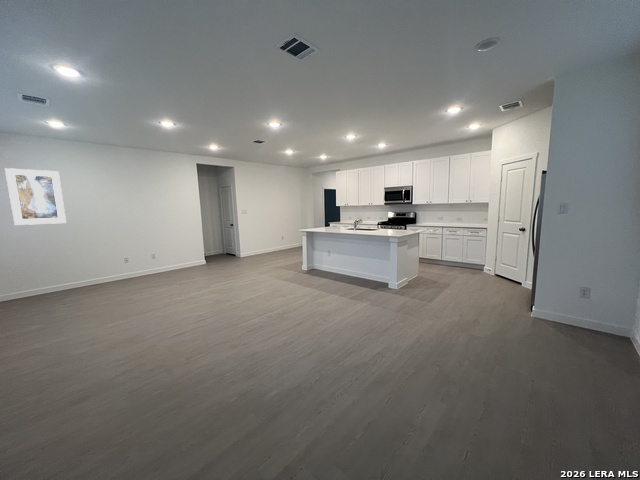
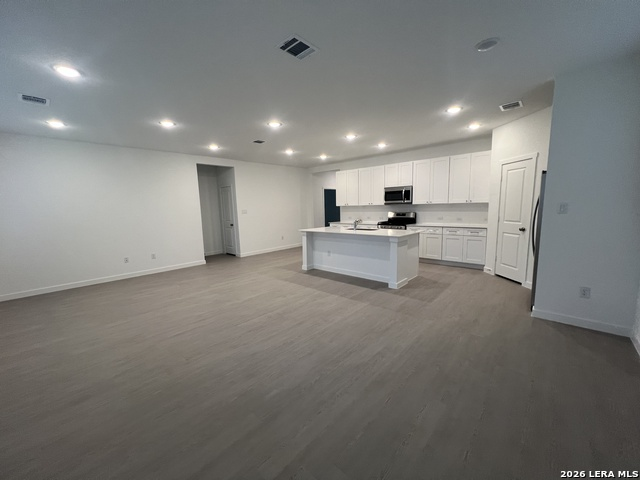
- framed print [4,167,67,226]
